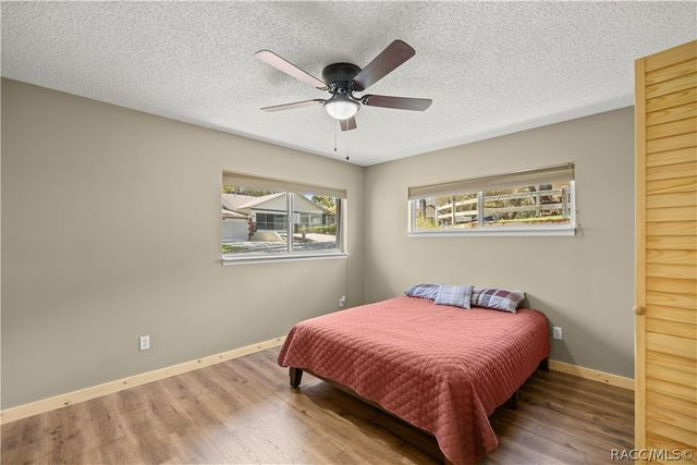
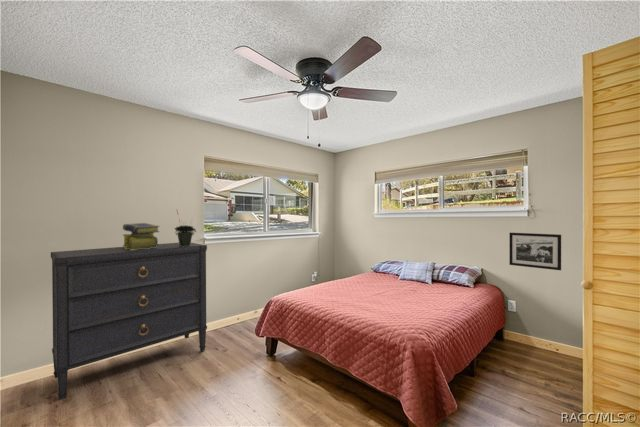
+ picture frame [508,232,562,271]
+ potted plant [174,210,197,247]
+ dresser [50,242,208,401]
+ stack of books [122,222,160,250]
